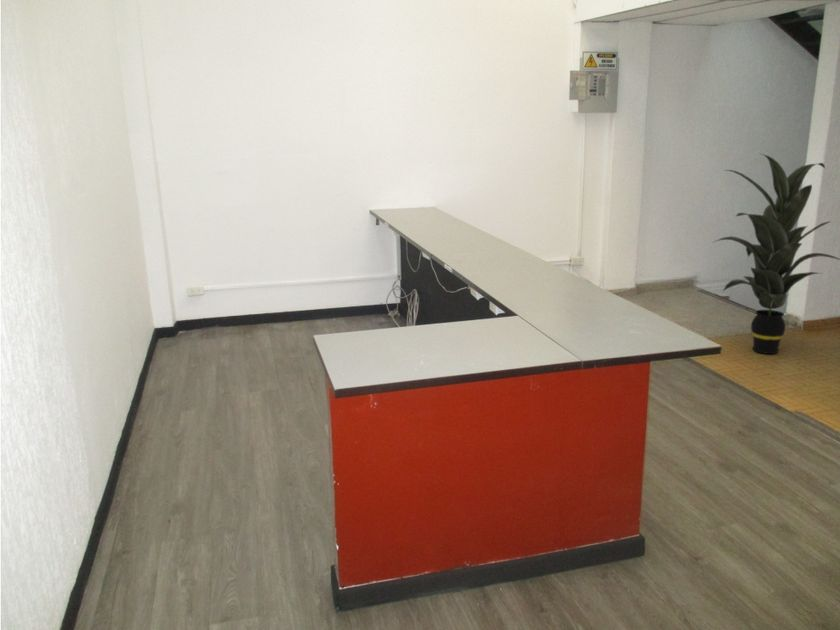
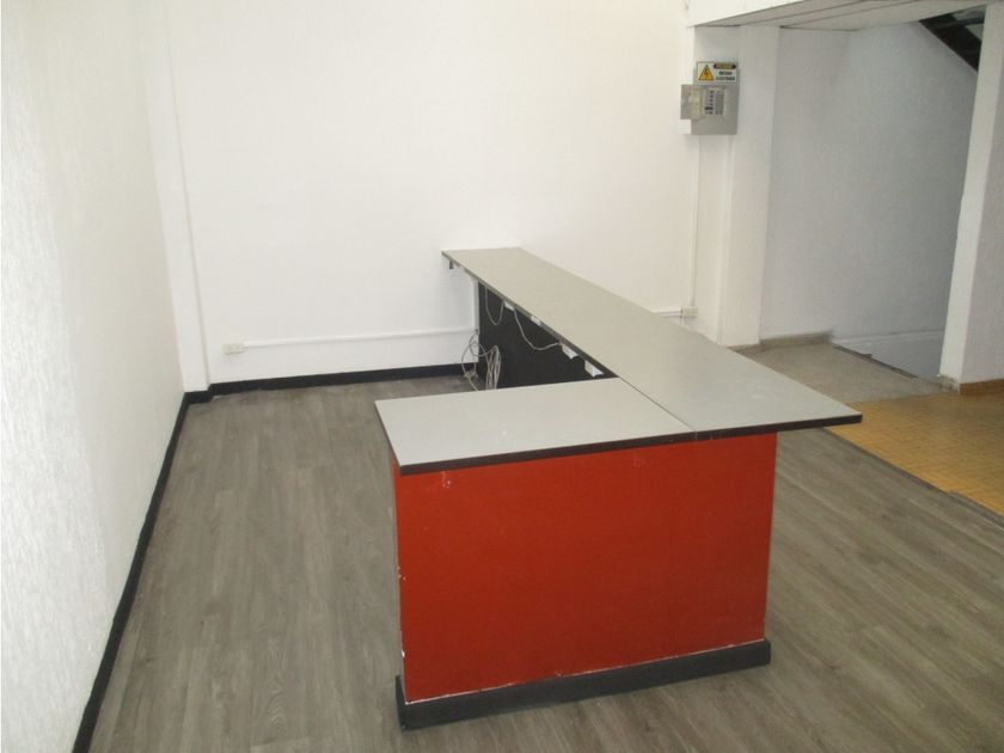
- indoor plant [711,153,840,355]
